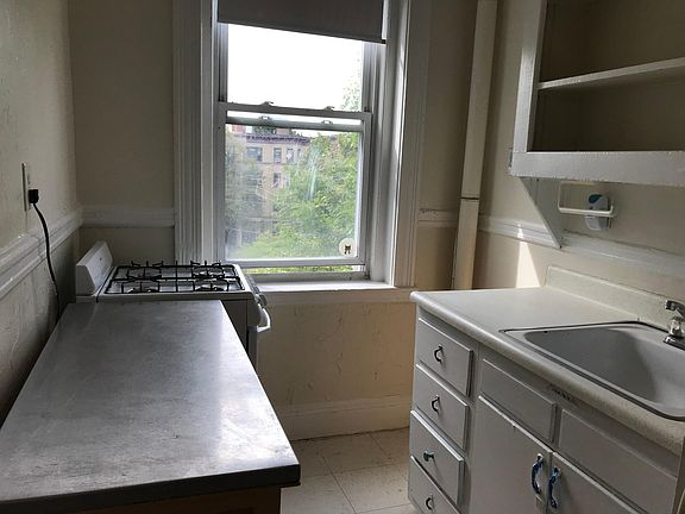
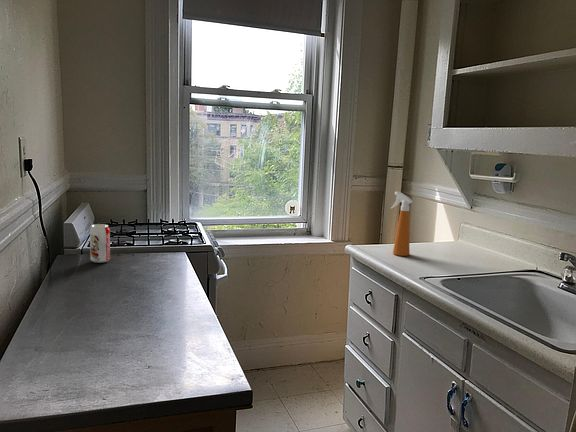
+ beverage can [89,223,111,264]
+ spray bottle [390,191,414,257]
